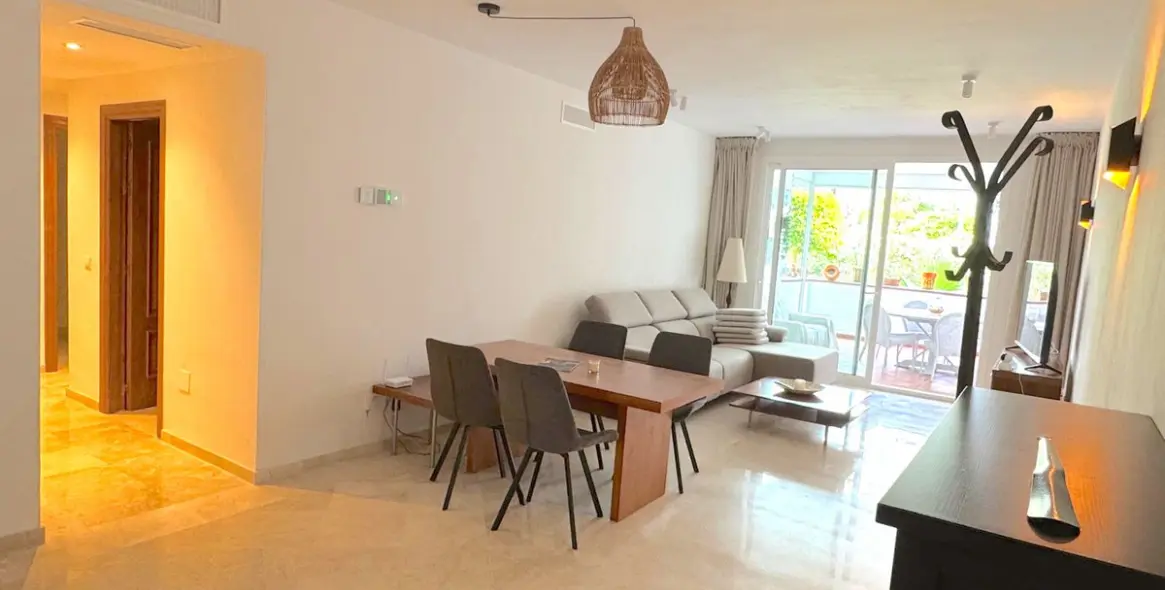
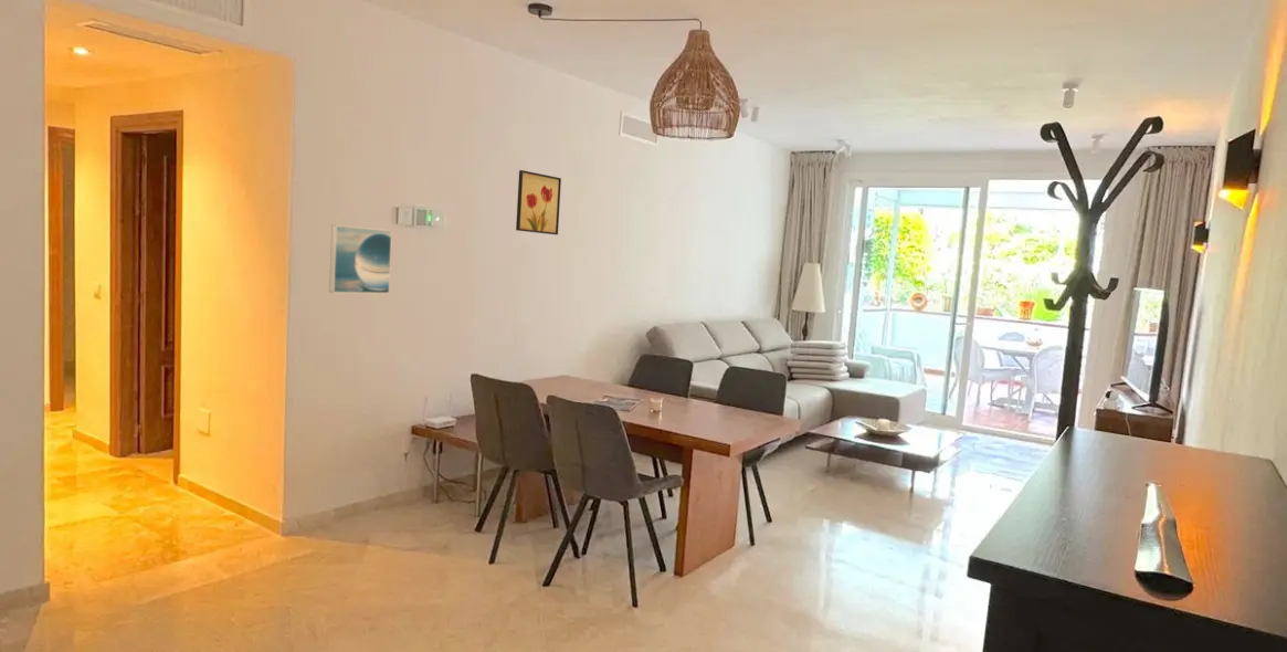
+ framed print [328,224,393,295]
+ wall art [515,169,562,235]
